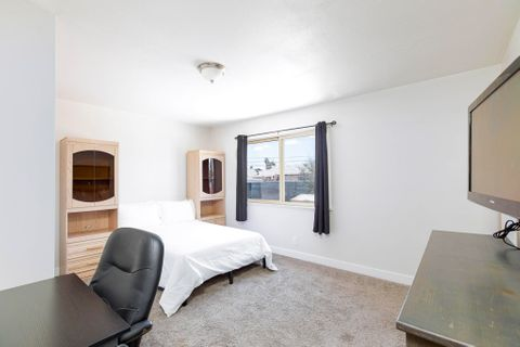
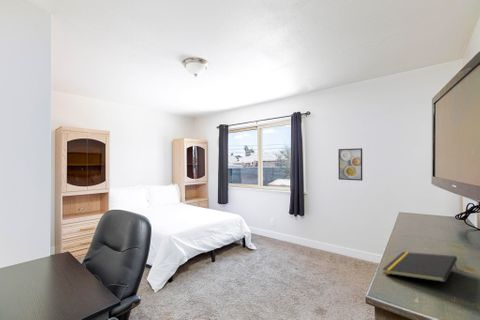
+ notepad [382,251,458,283]
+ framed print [337,147,363,182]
